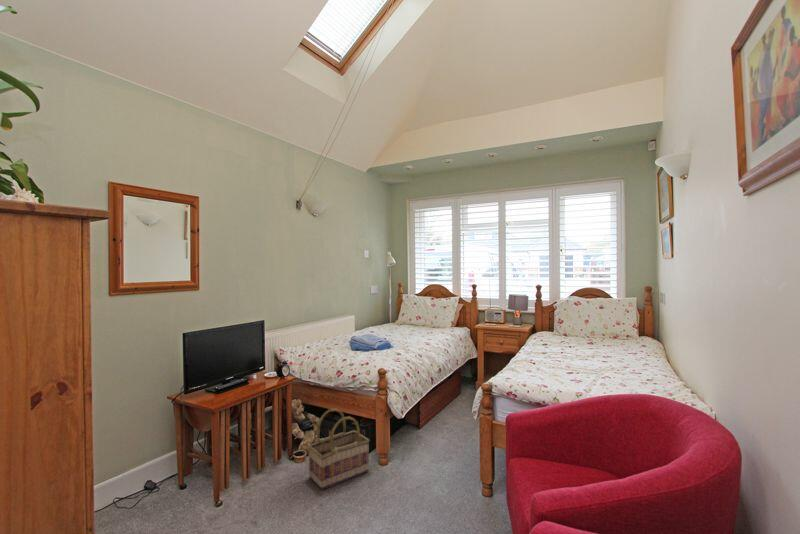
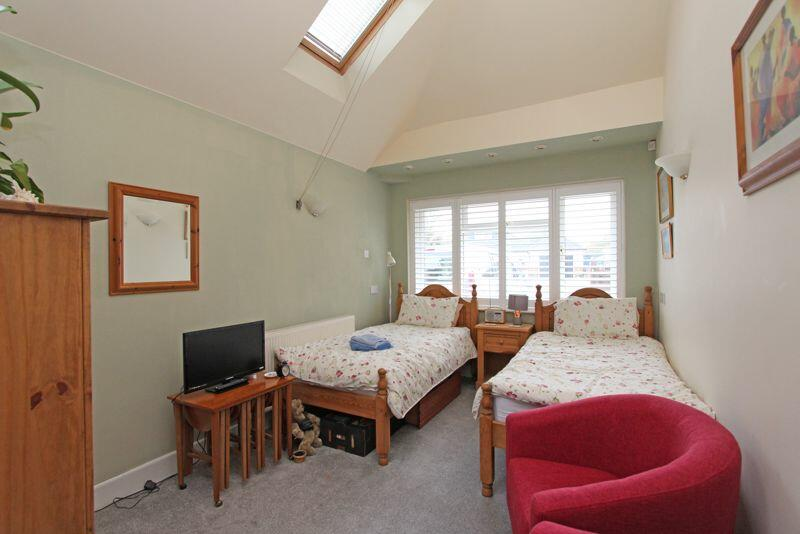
- basket [307,408,371,490]
